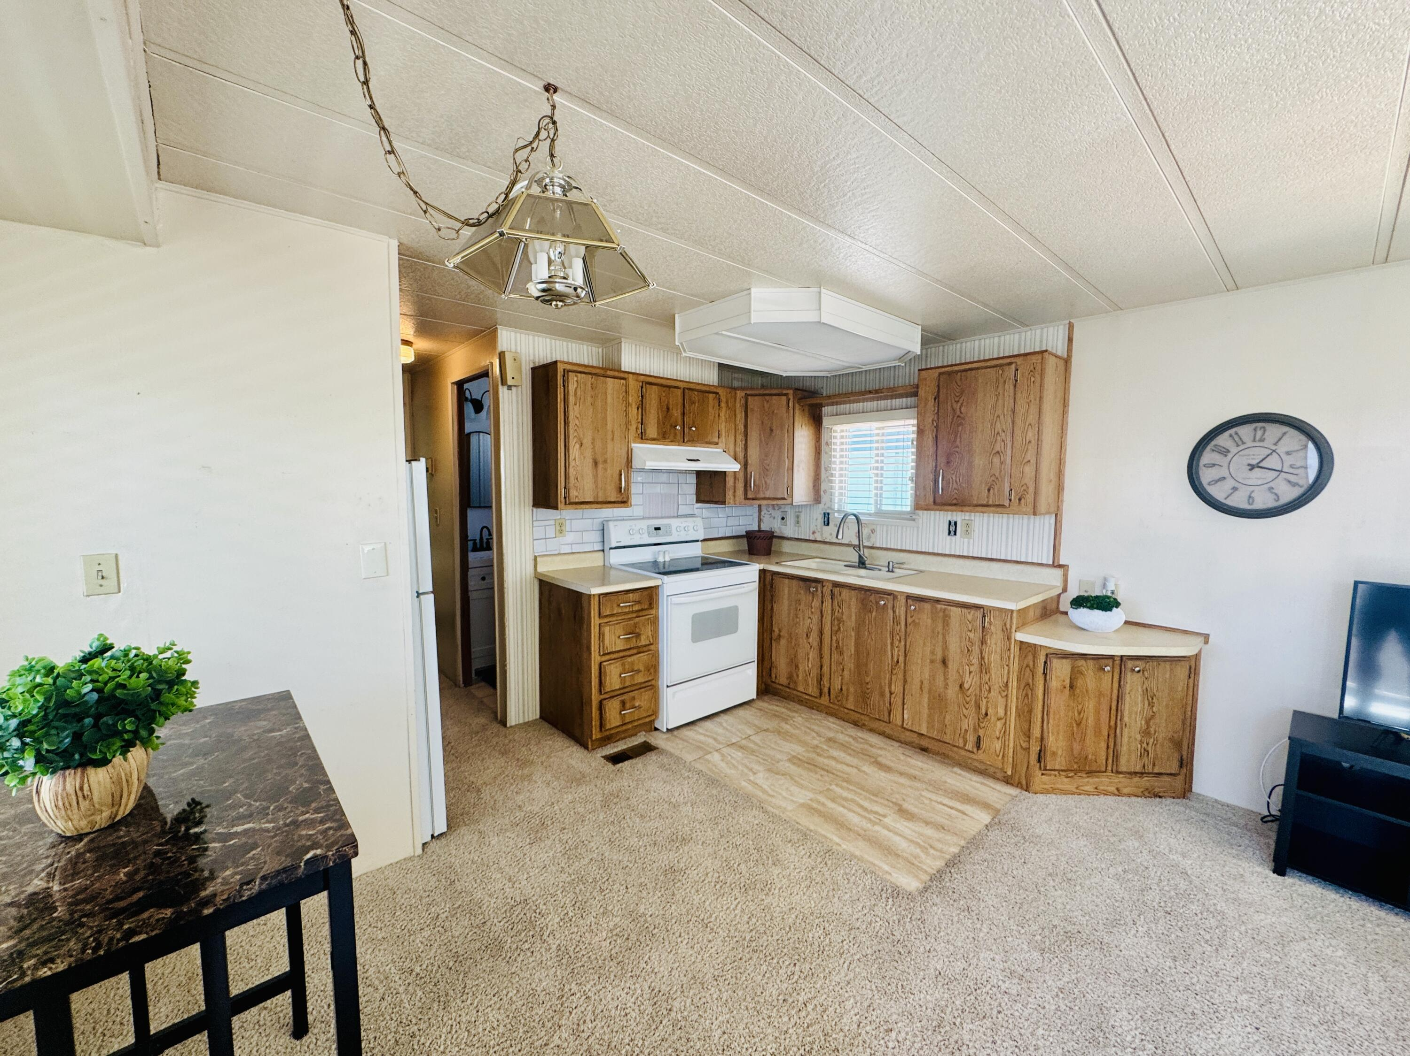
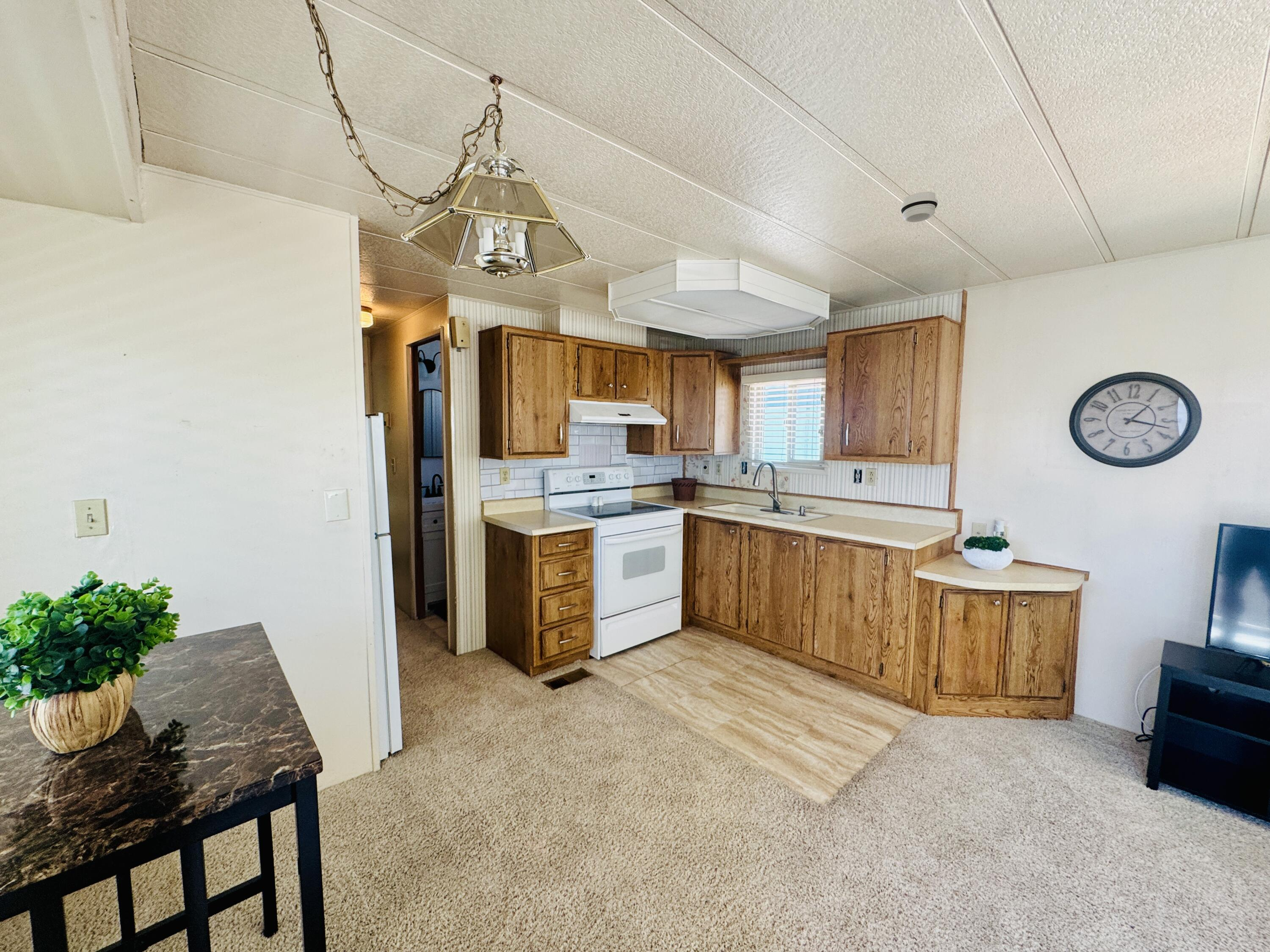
+ smoke detector [900,191,938,223]
